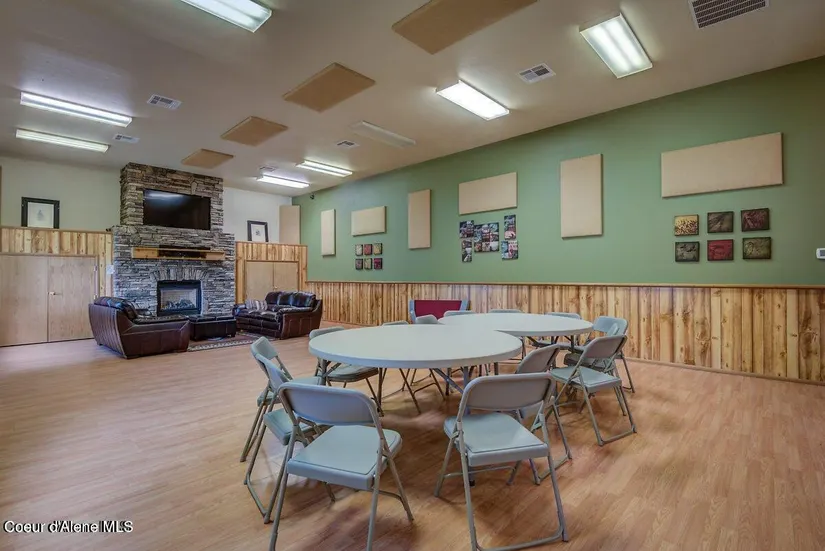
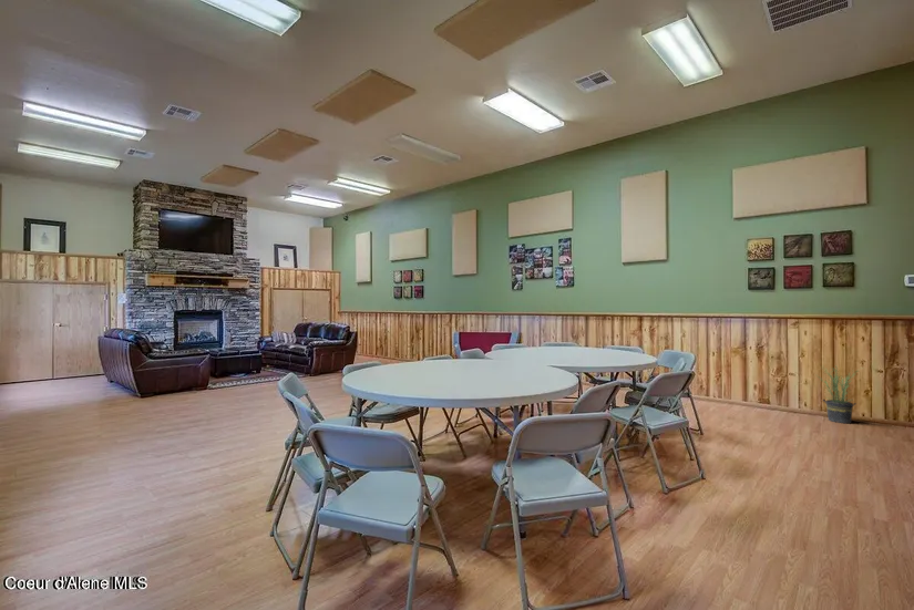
+ potted plant [817,364,864,424]
